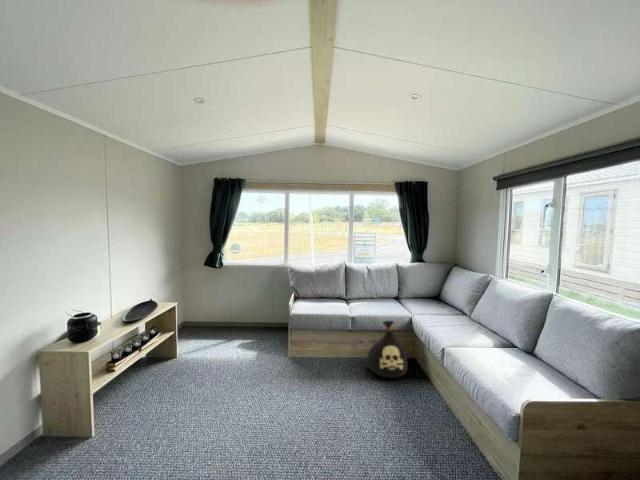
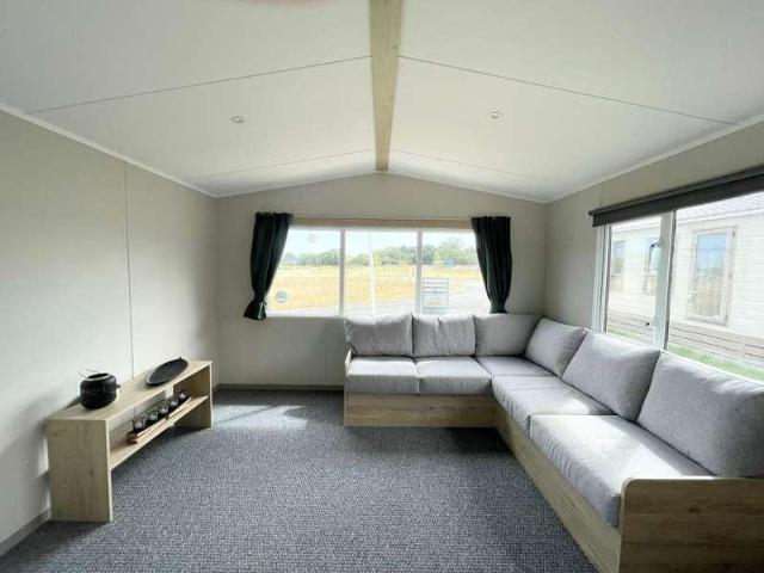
- bag [364,320,409,379]
